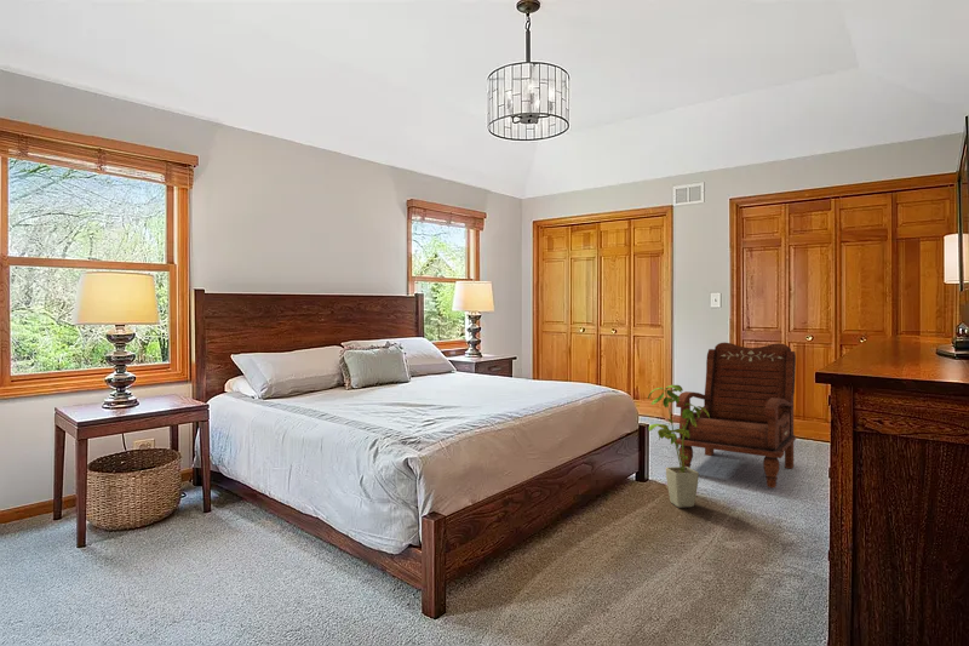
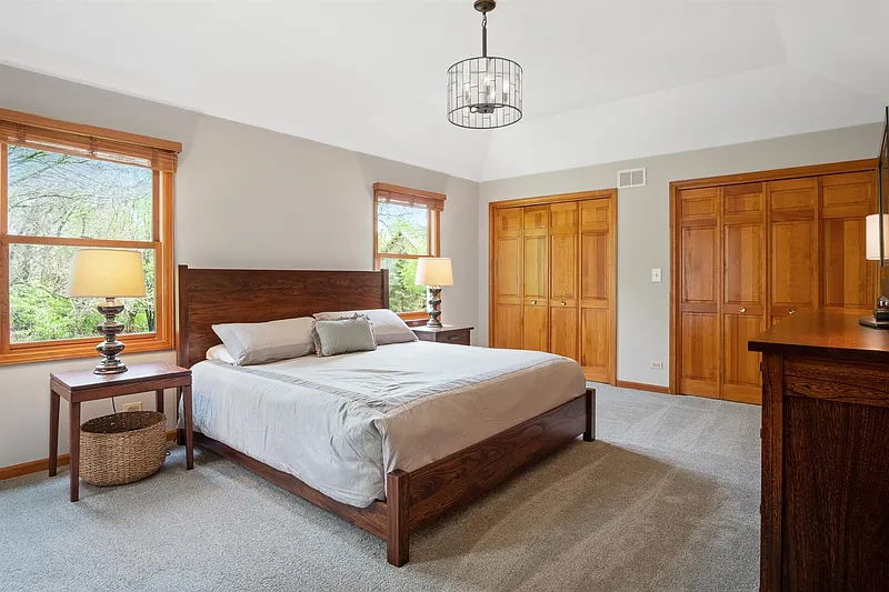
- armchair [675,342,797,488]
- house plant [647,384,710,509]
